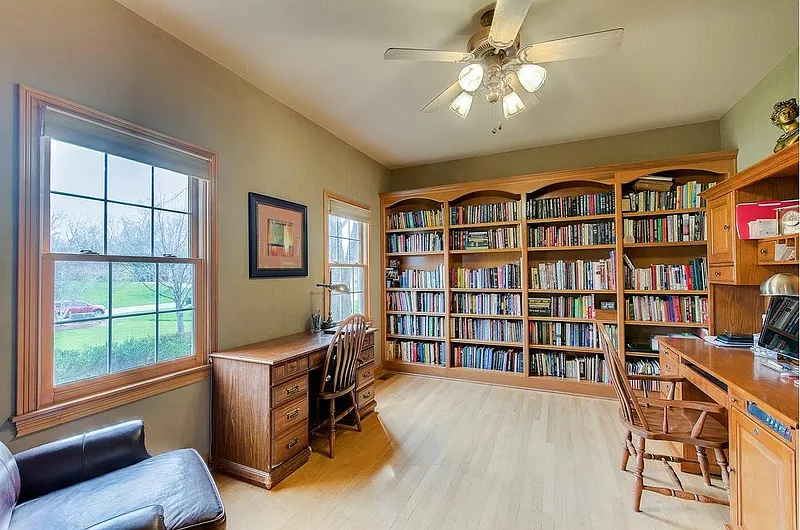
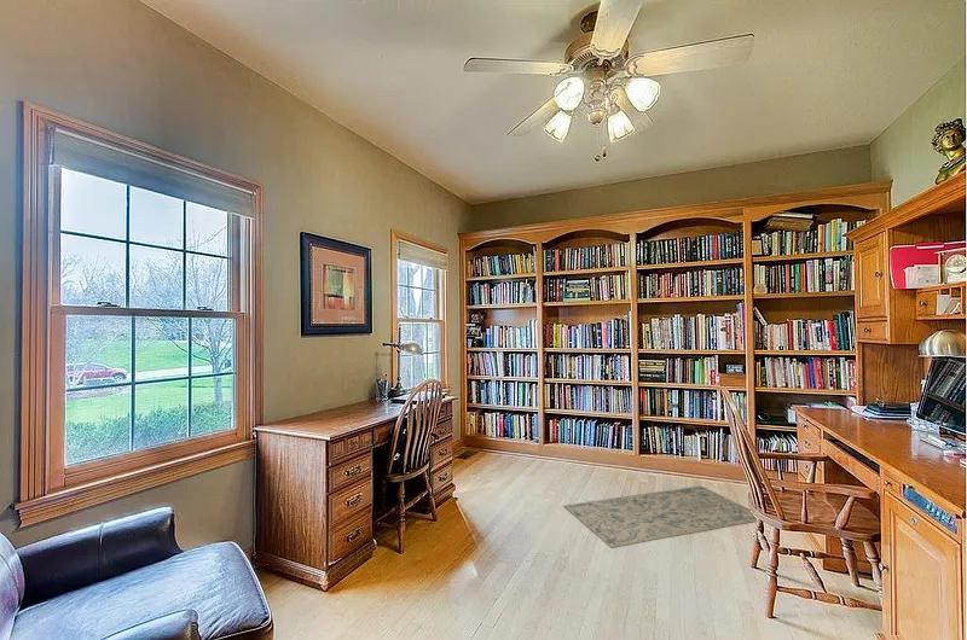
+ rug [562,484,758,548]
